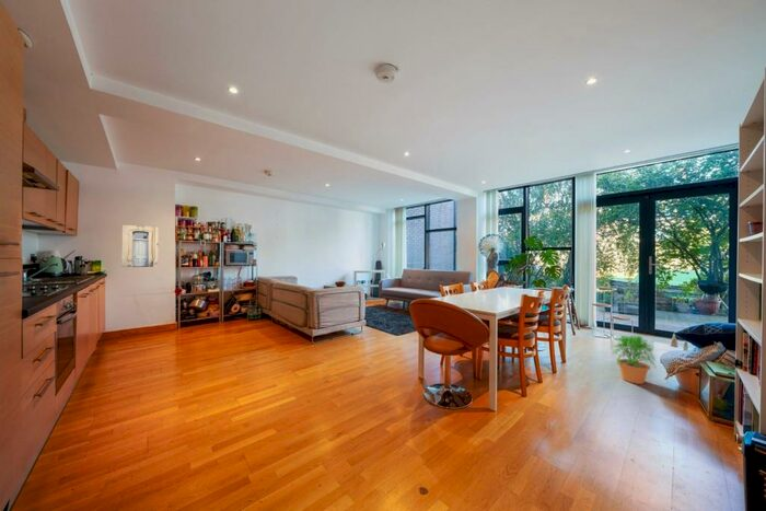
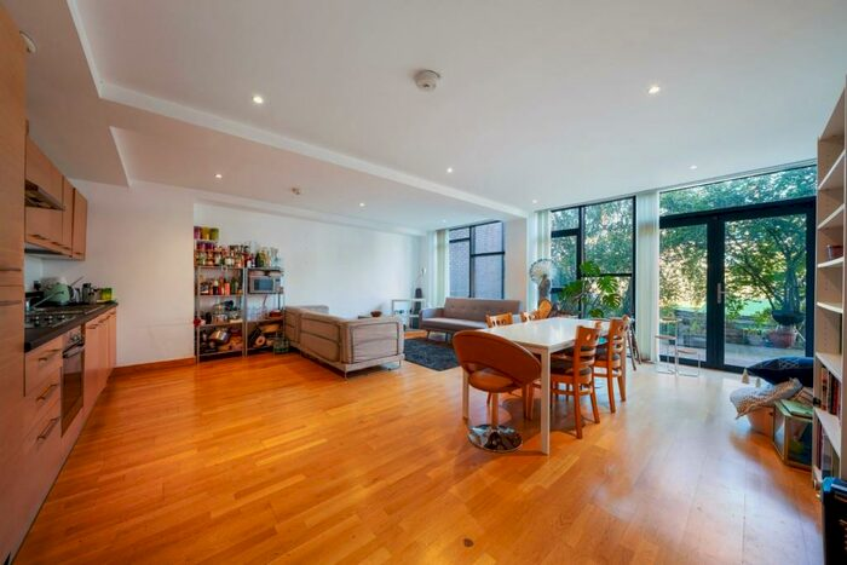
- potted plant [611,334,658,385]
- wall art [120,224,160,268]
